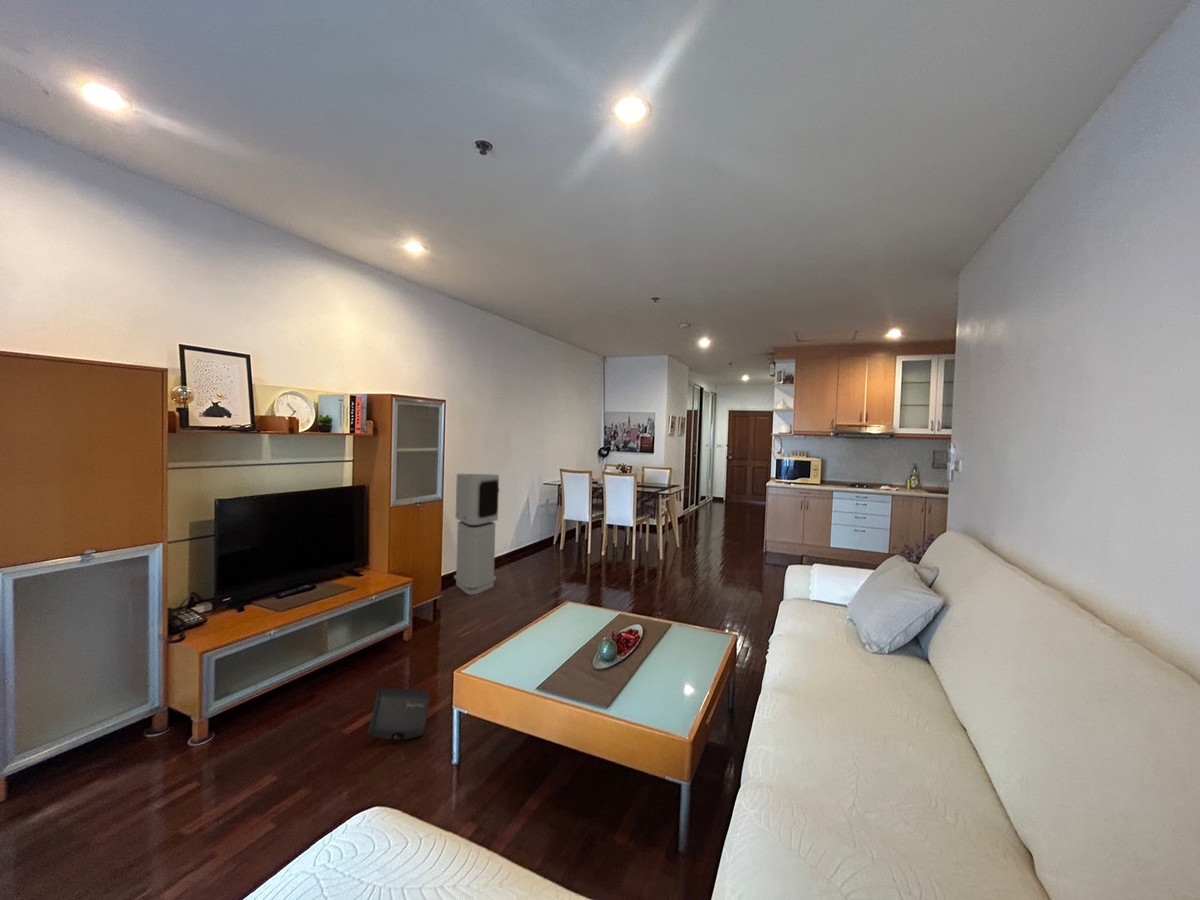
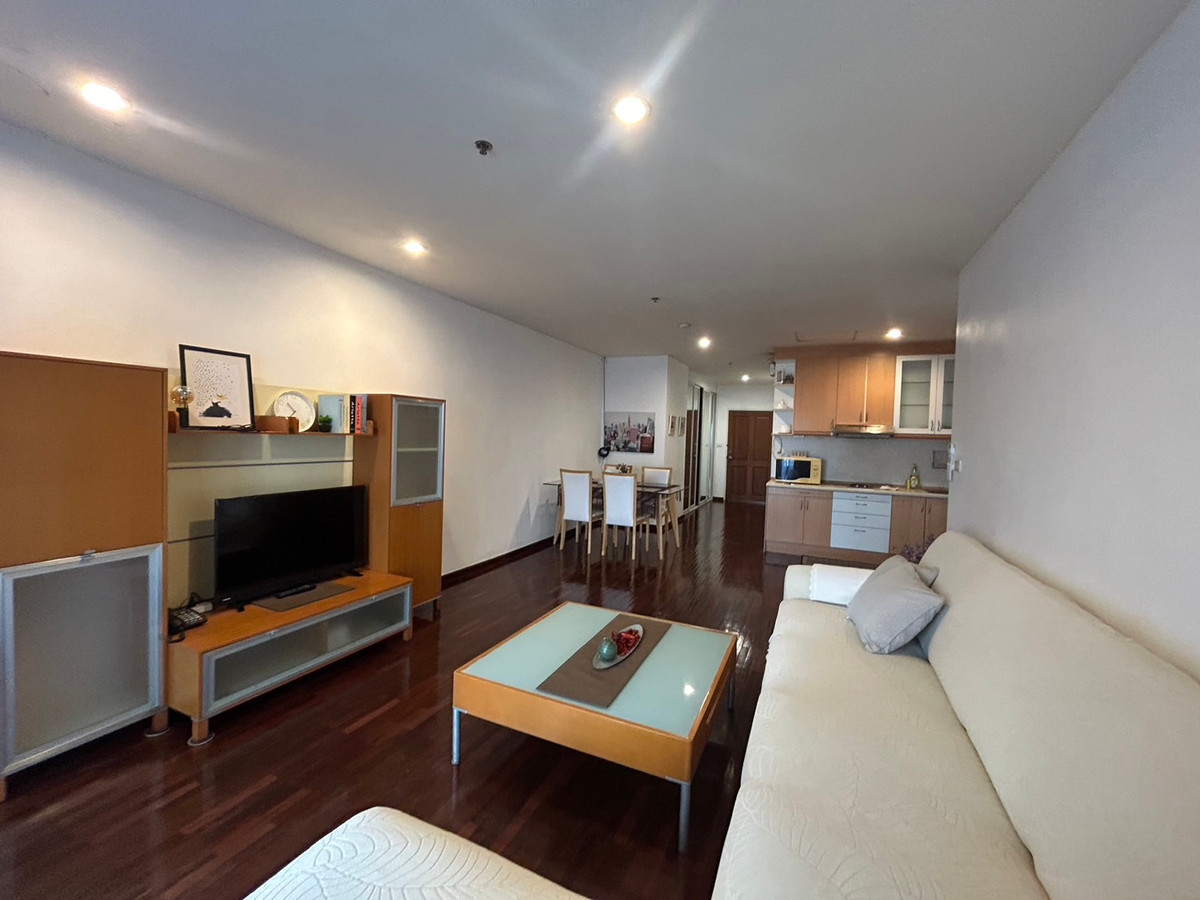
- air purifier [453,473,501,596]
- bag [367,688,431,740]
